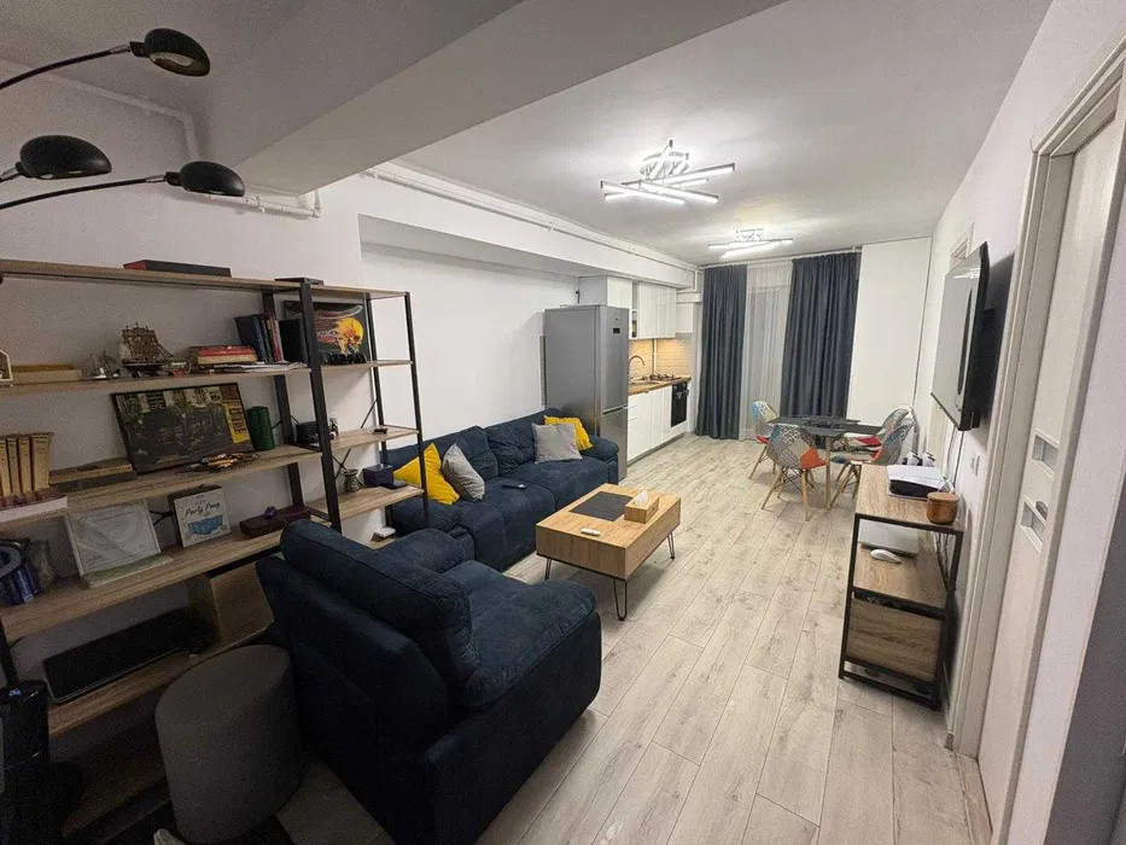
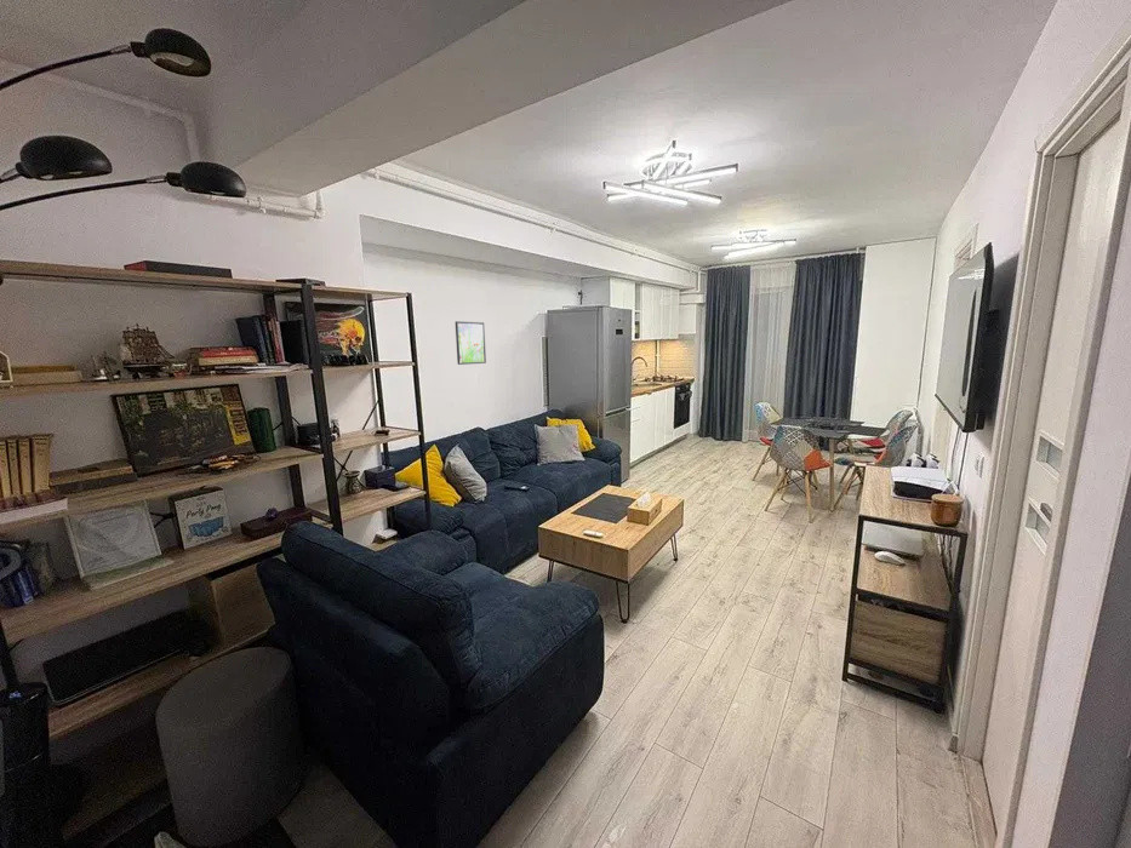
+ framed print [455,320,487,366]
